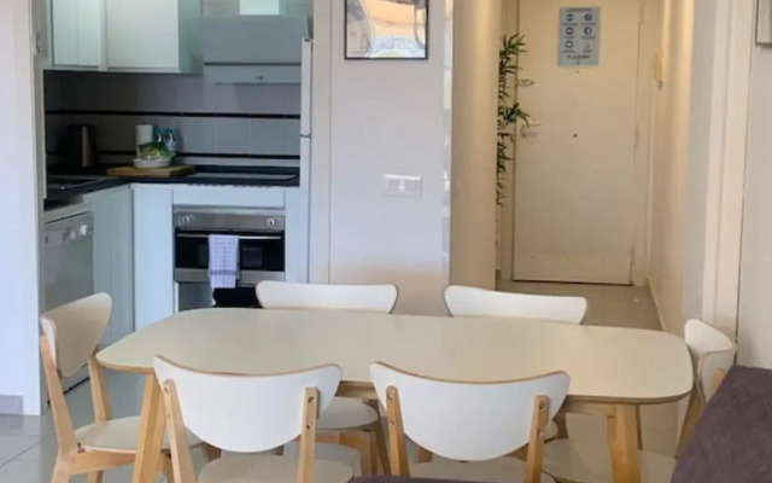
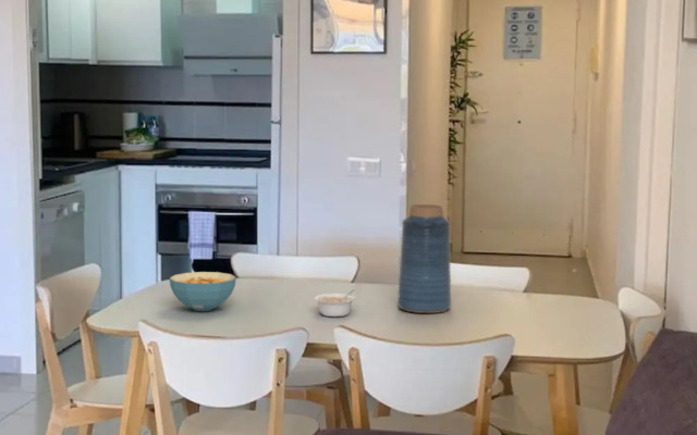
+ legume [314,289,356,318]
+ cereal bowl [169,271,237,312]
+ vase [396,203,452,314]
